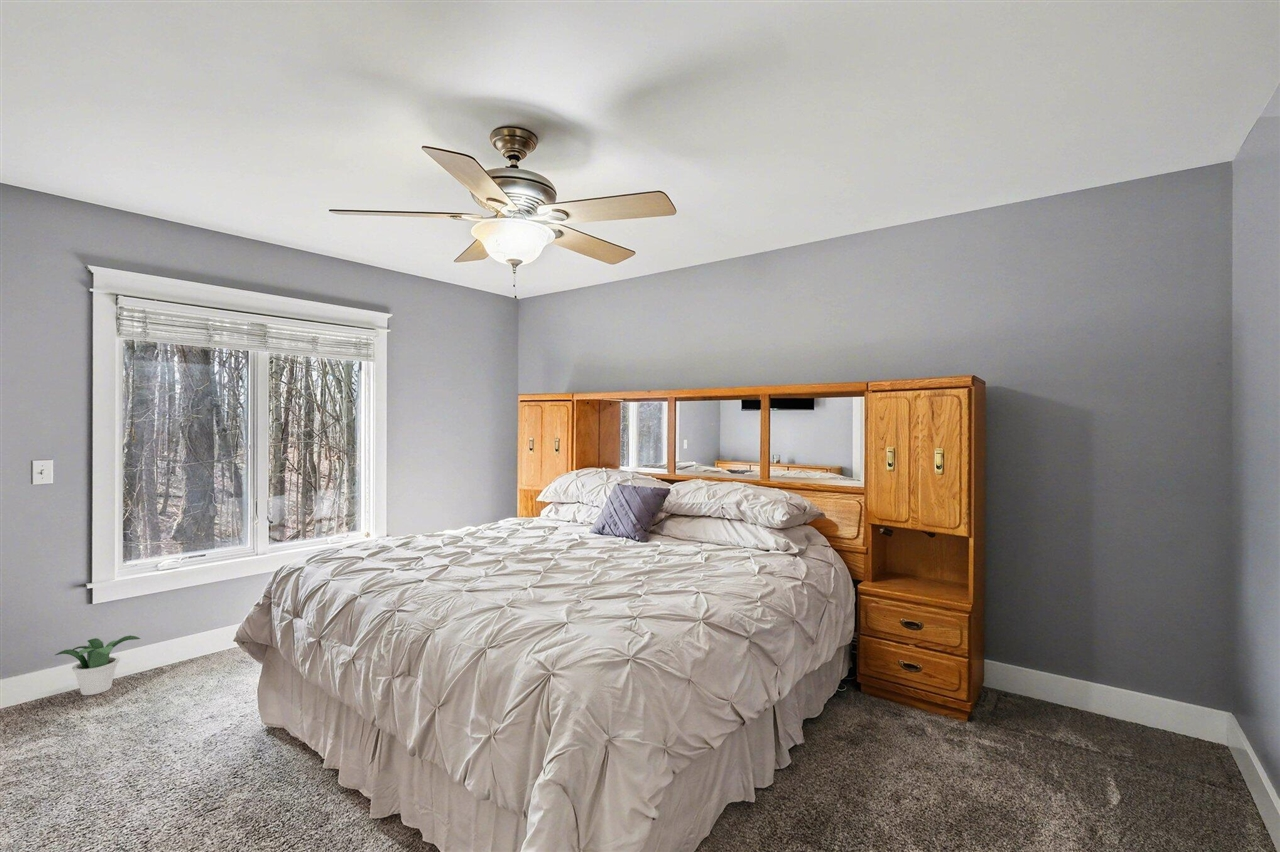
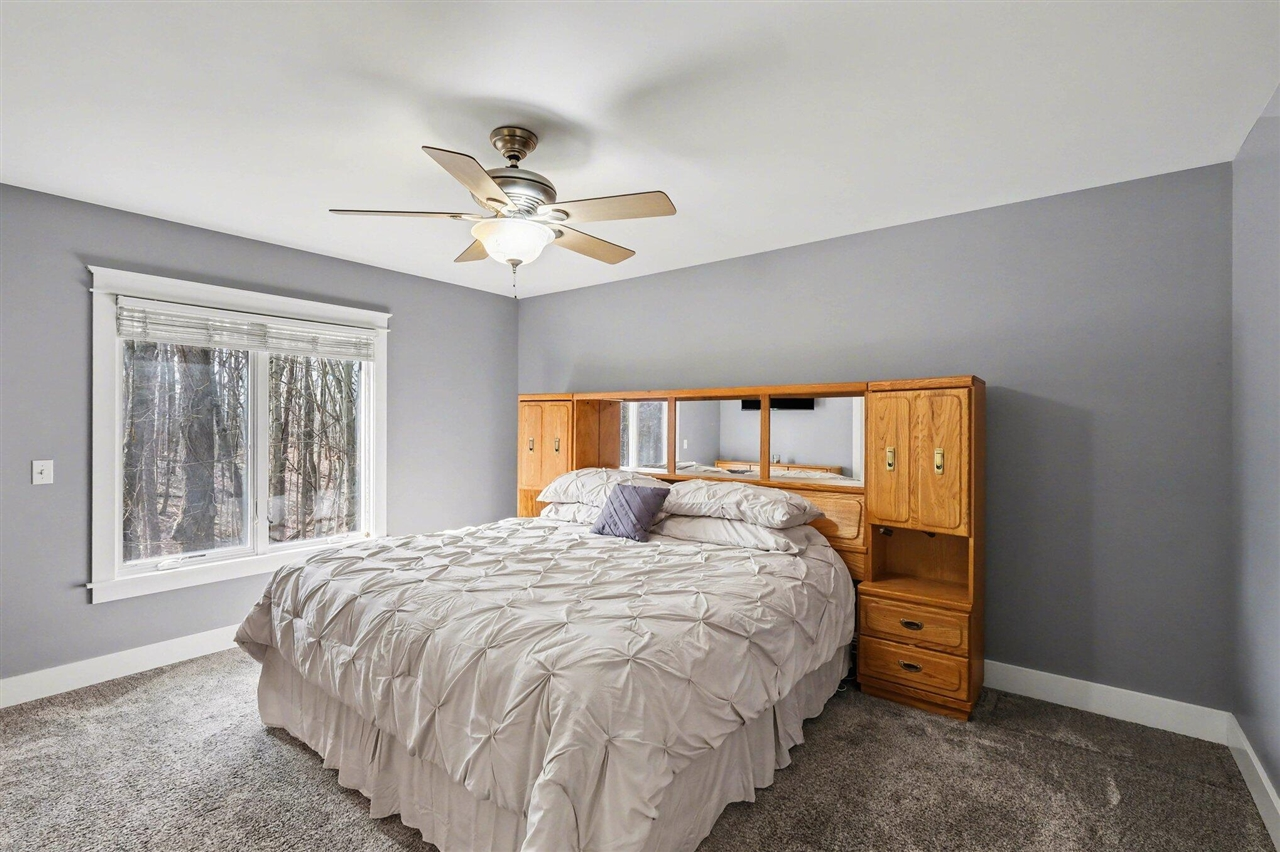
- potted plant [54,634,141,696]
